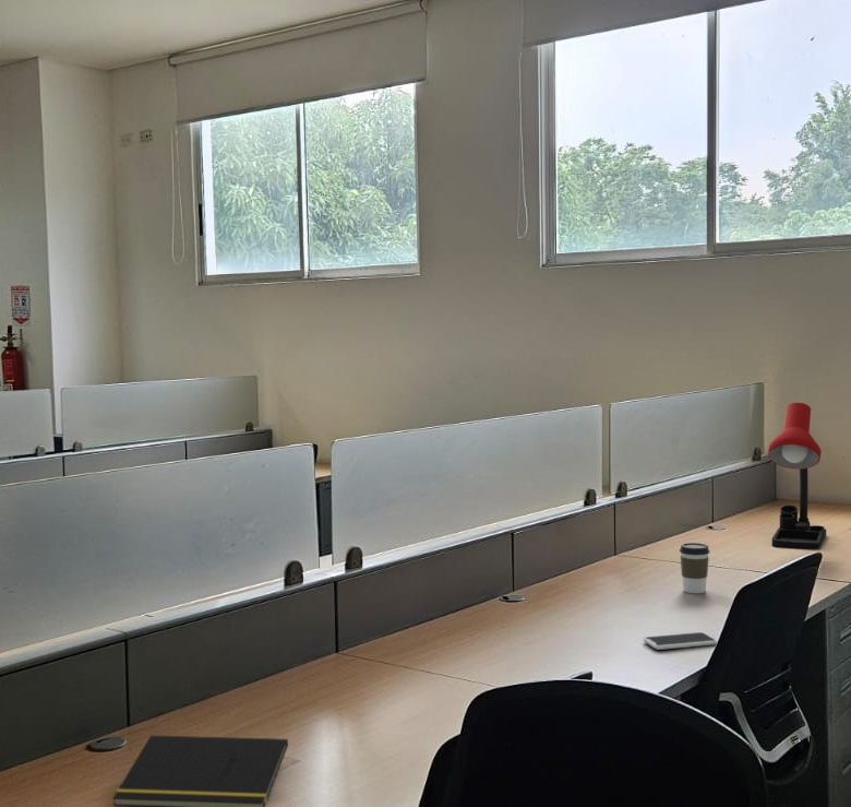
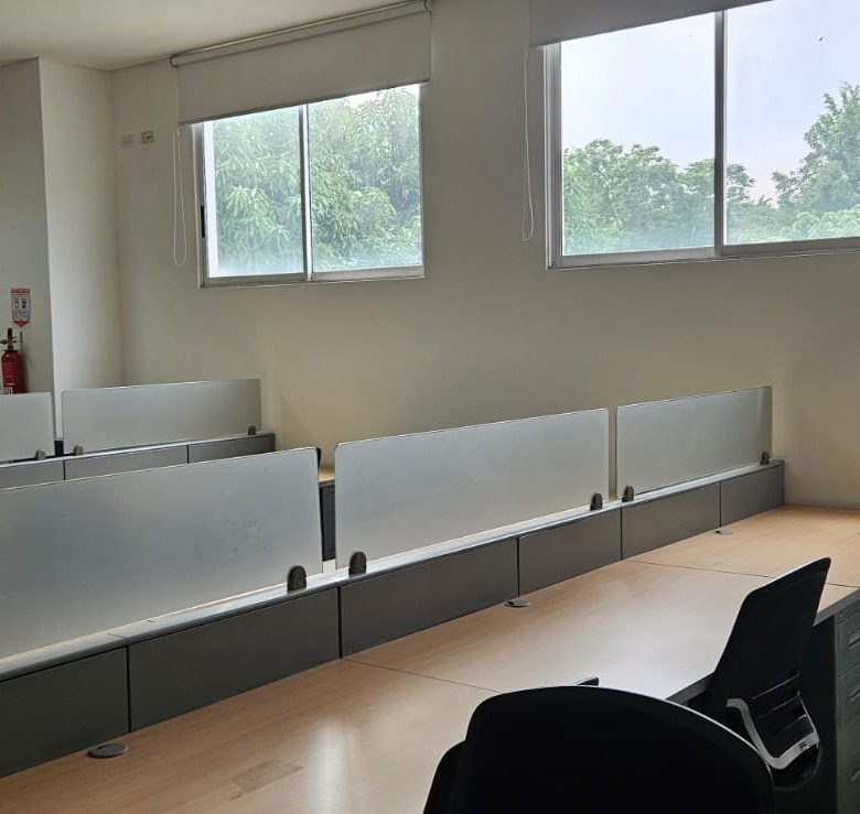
- desk lamp [767,402,827,550]
- notepad [111,734,289,807]
- coffee cup [679,542,710,594]
- smartphone [643,631,718,651]
